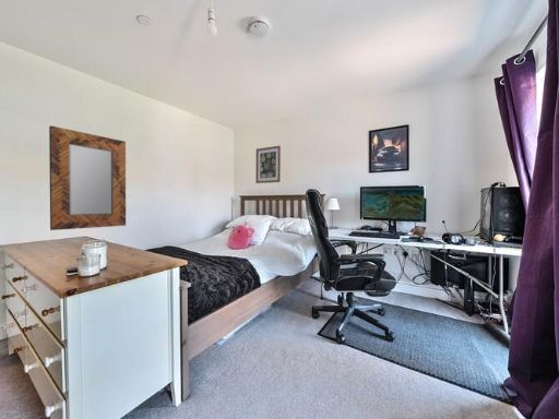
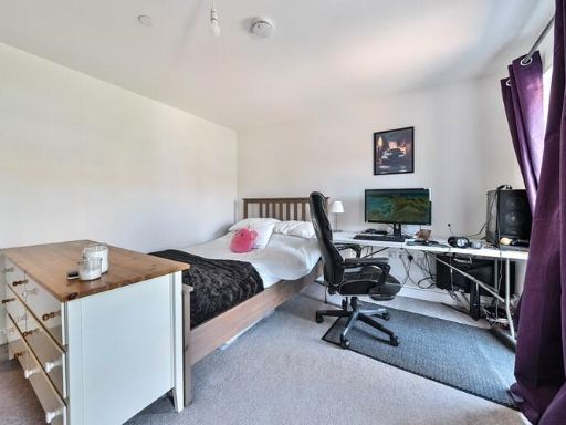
- wall art [254,145,282,184]
- home mirror [48,124,127,231]
